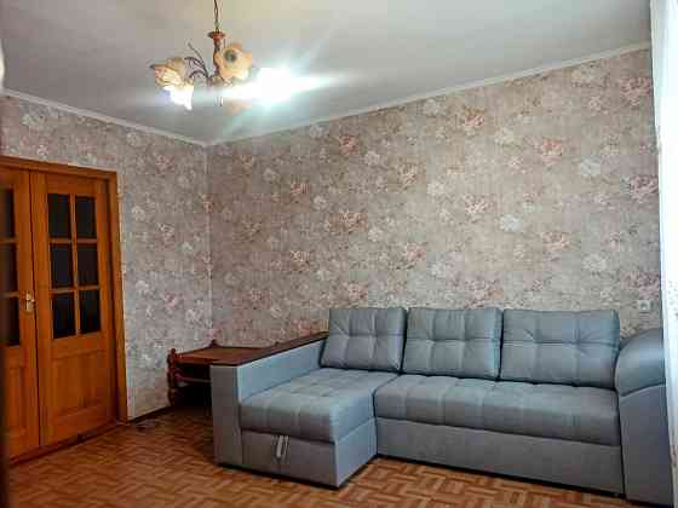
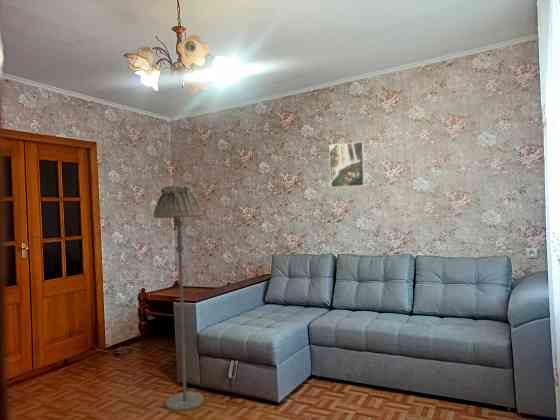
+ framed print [328,141,366,189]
+ floor lamp [152,185,205,412]
